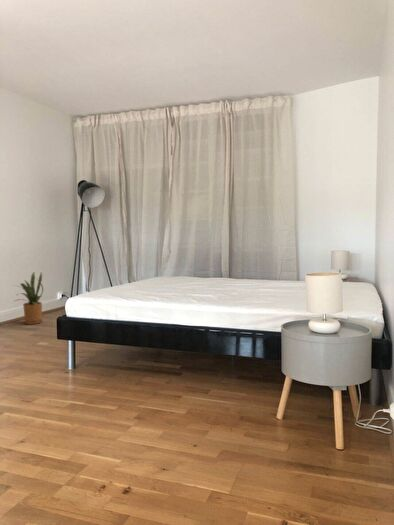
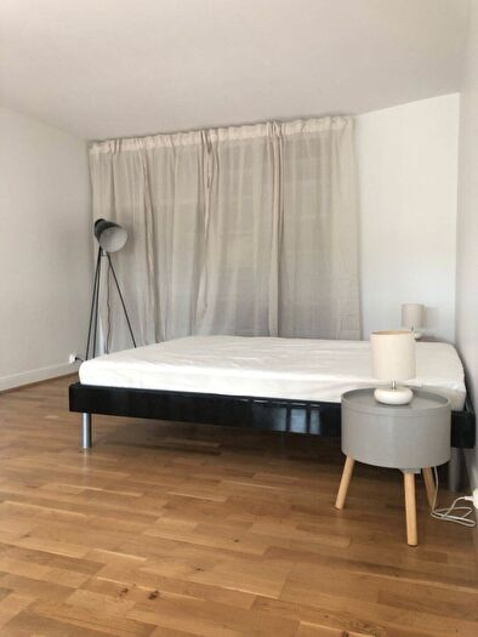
- house plant [12,271,44,325]
